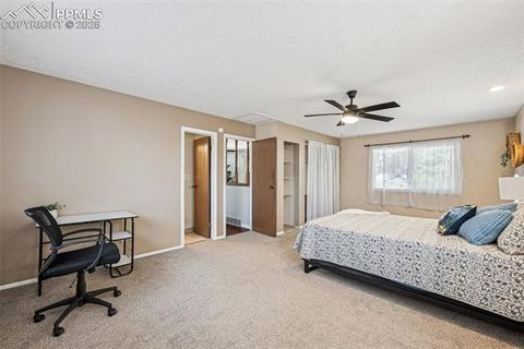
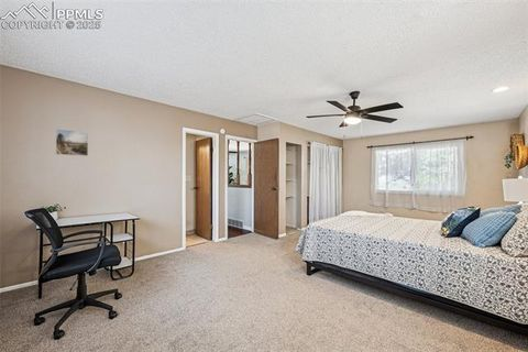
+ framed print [55,128,89,157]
